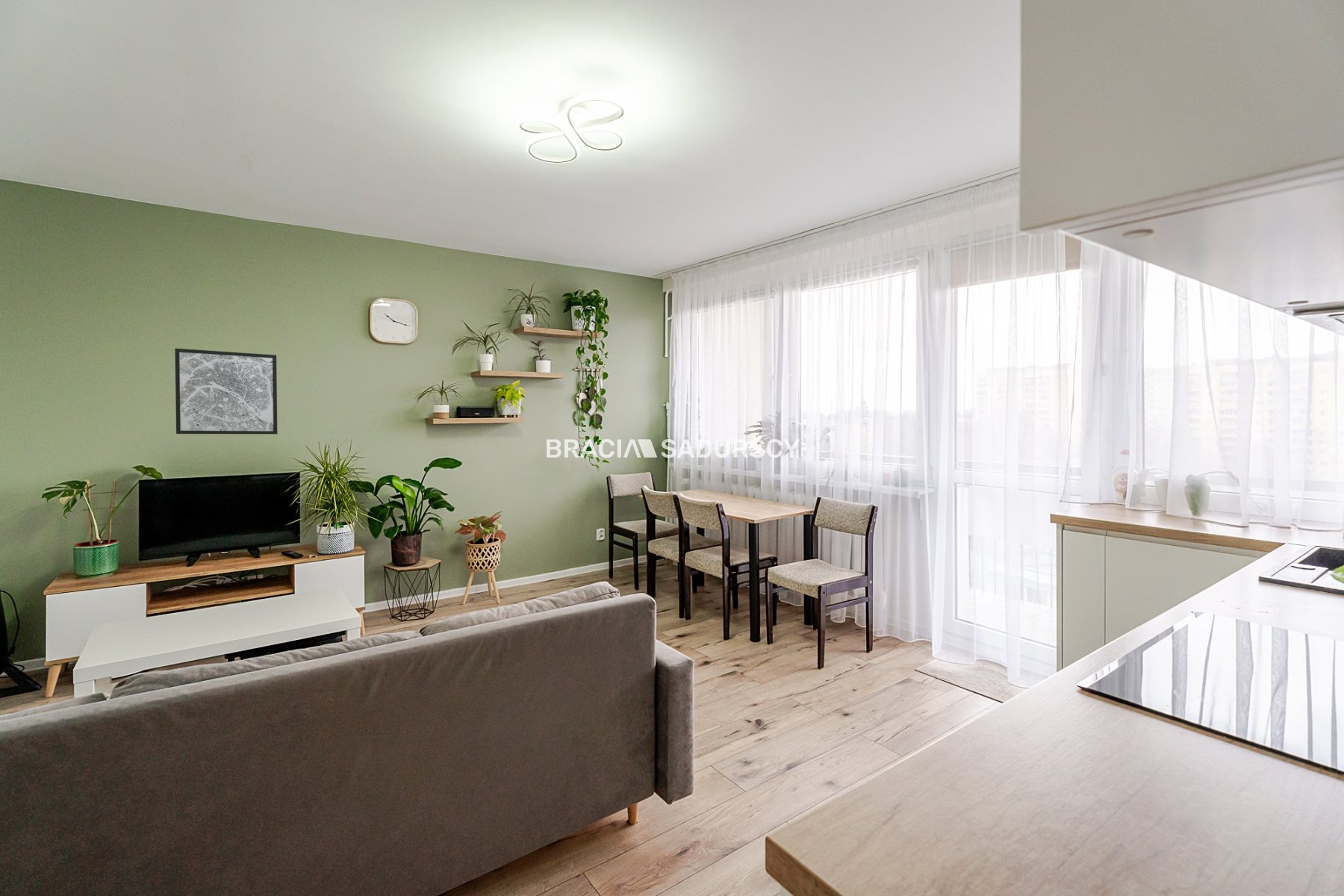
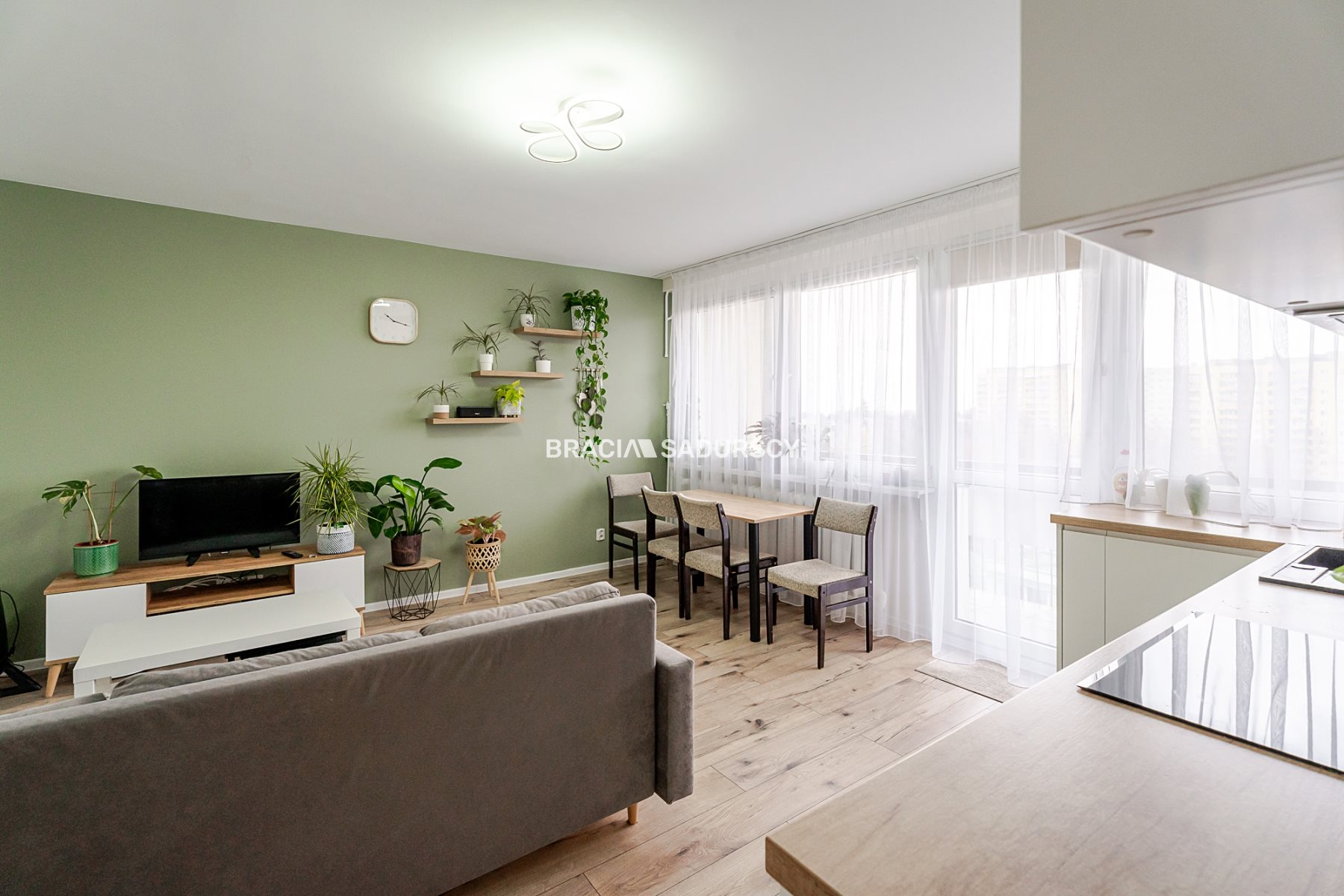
- wall art [174,348,278,435]
